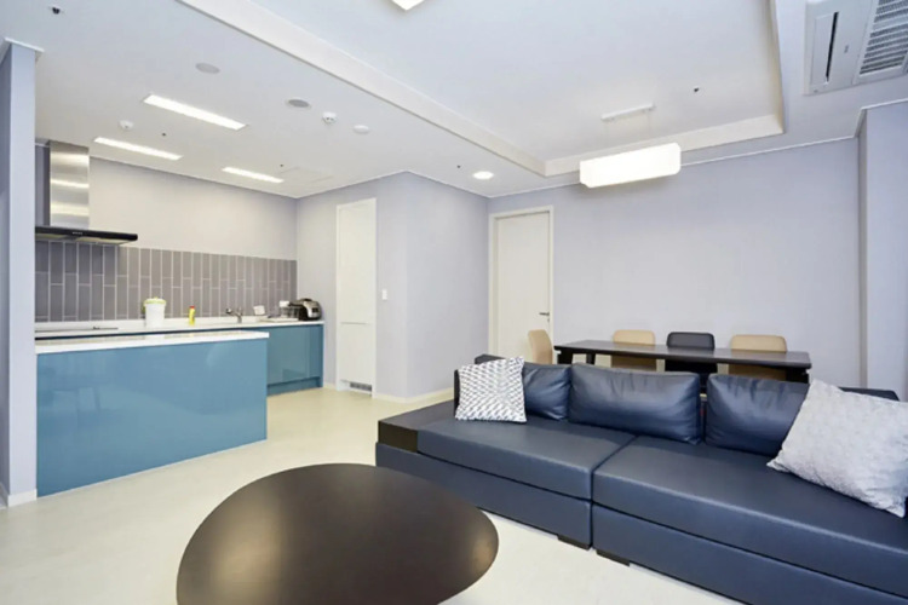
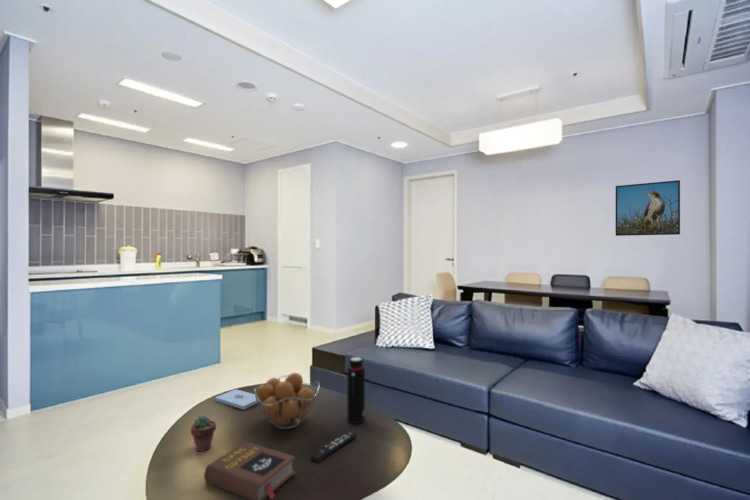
+ book [203,441,297,500]
+ remote control [309,431,357,464]
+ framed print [615,179,681,237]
+ water bottle [346,356,366,425]
+ fruit basket [253,372,321,430]
+ notepad [214,389,261,411]
+ potted succulent [190,414,217,452]
